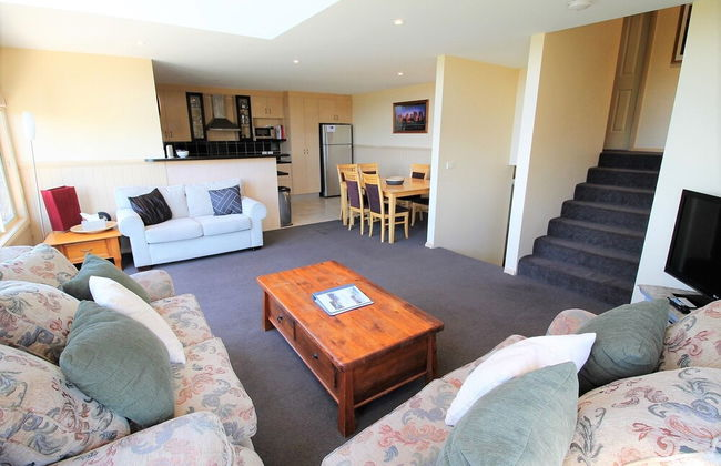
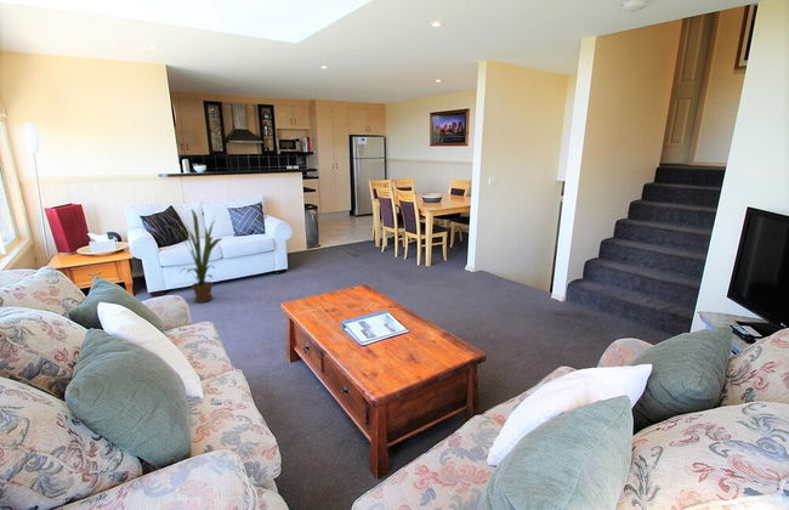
+ house plant [165,209,223,304]
